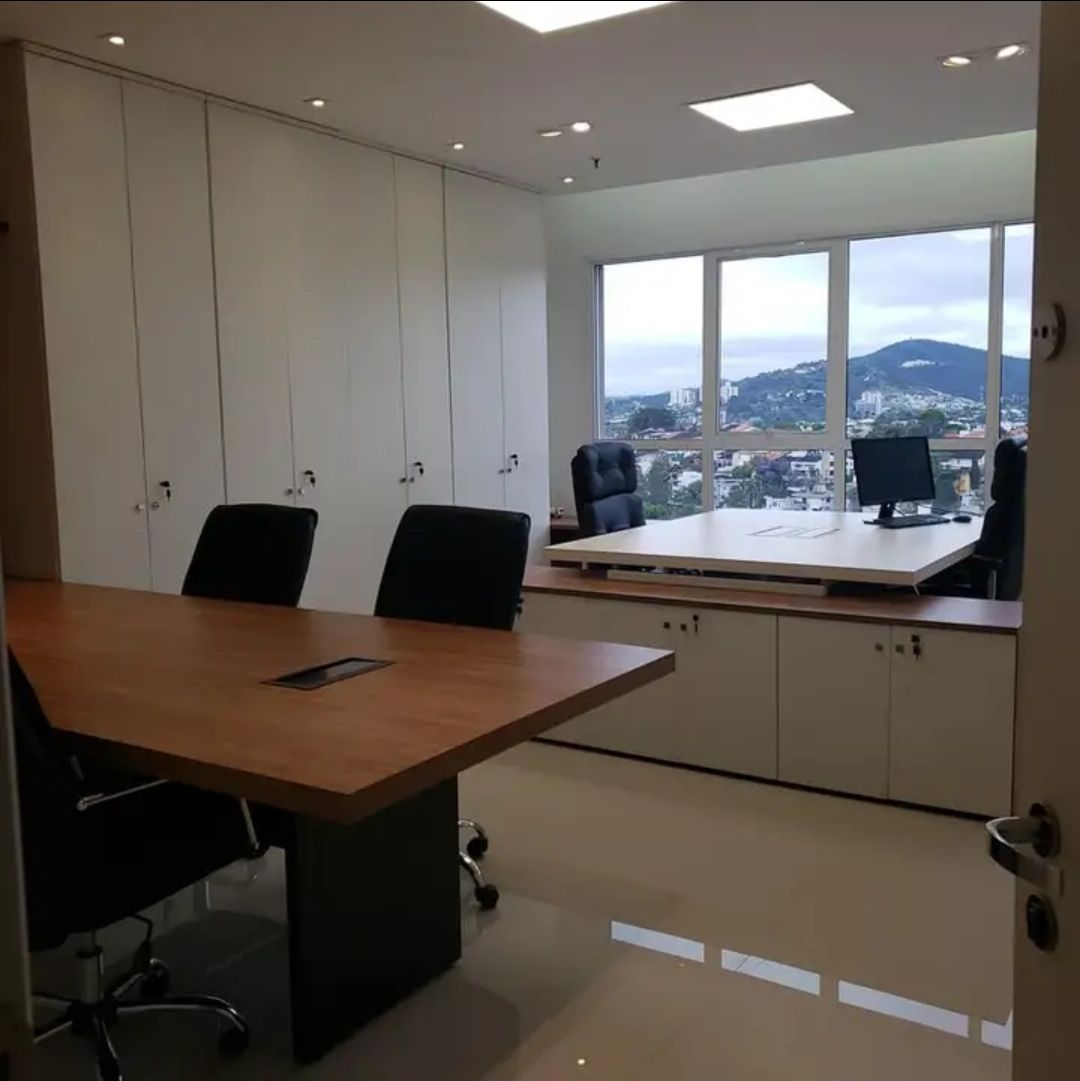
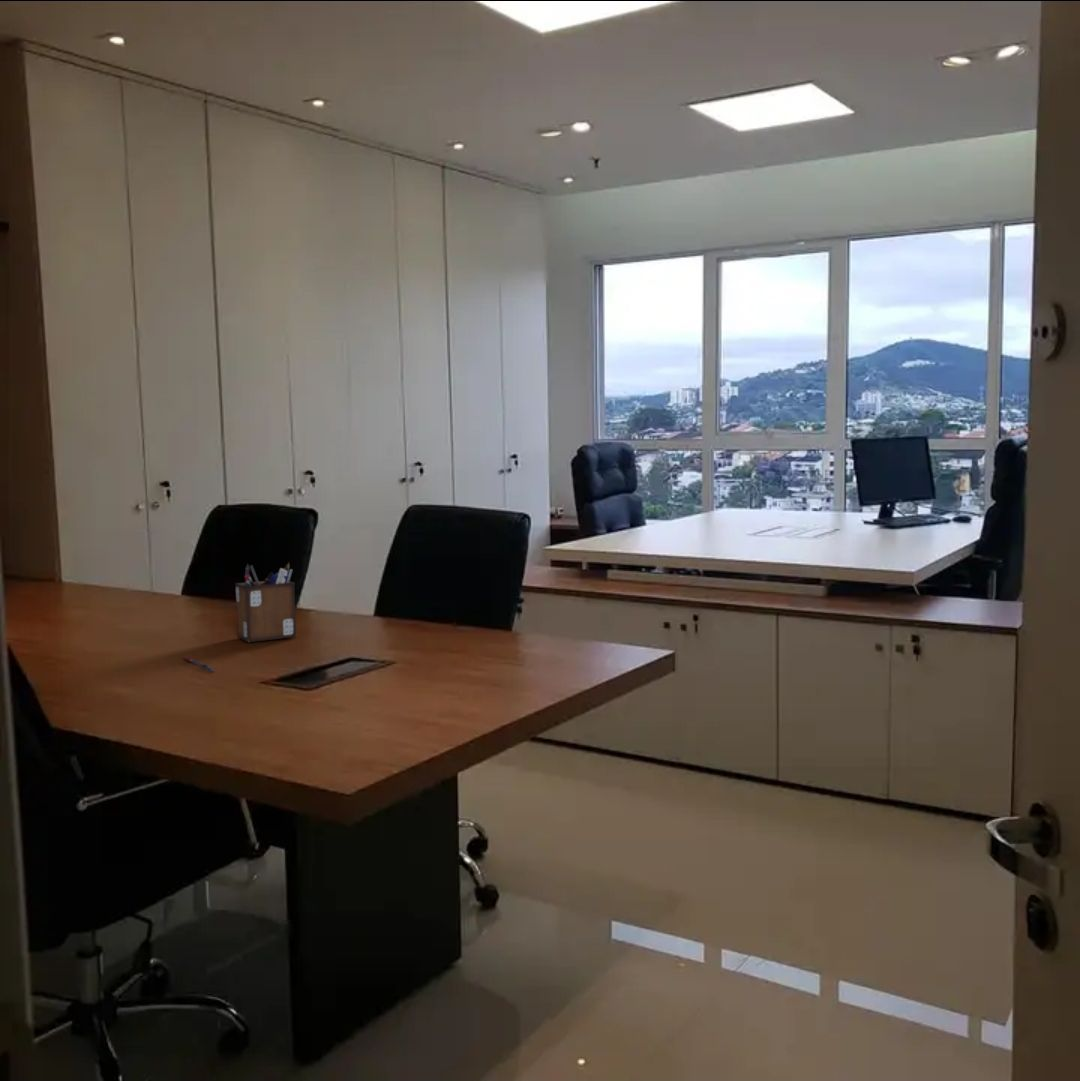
+ pen [183,654,216,673]
+ desk organizer [234,561,297,643]
